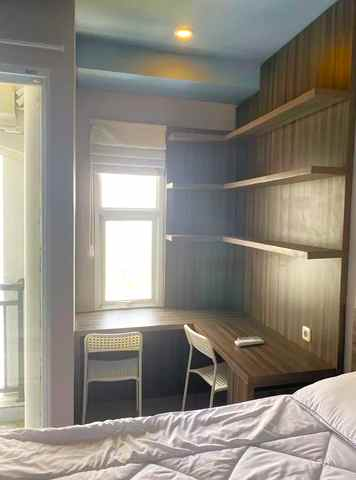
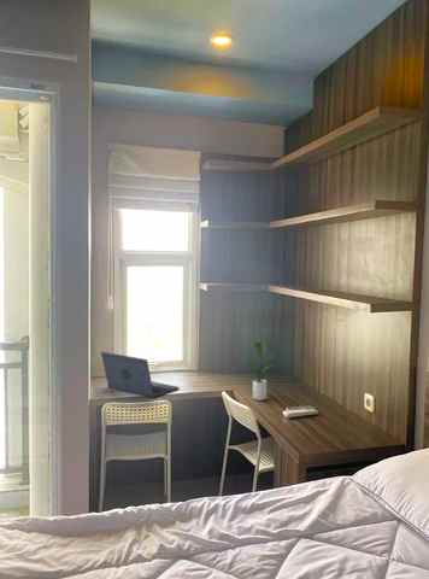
+ laptop [100,351,181,398]
+ potted plant [245,339,276,402]
